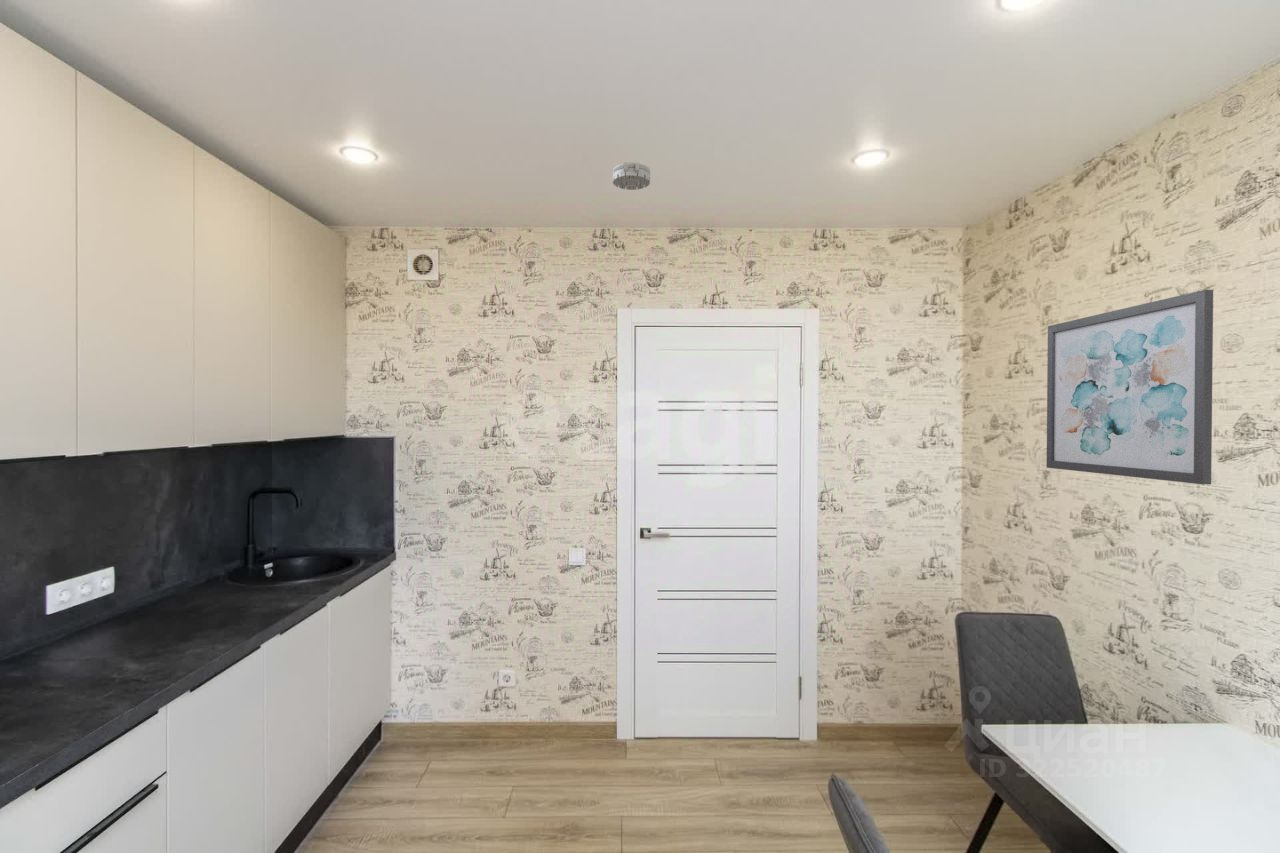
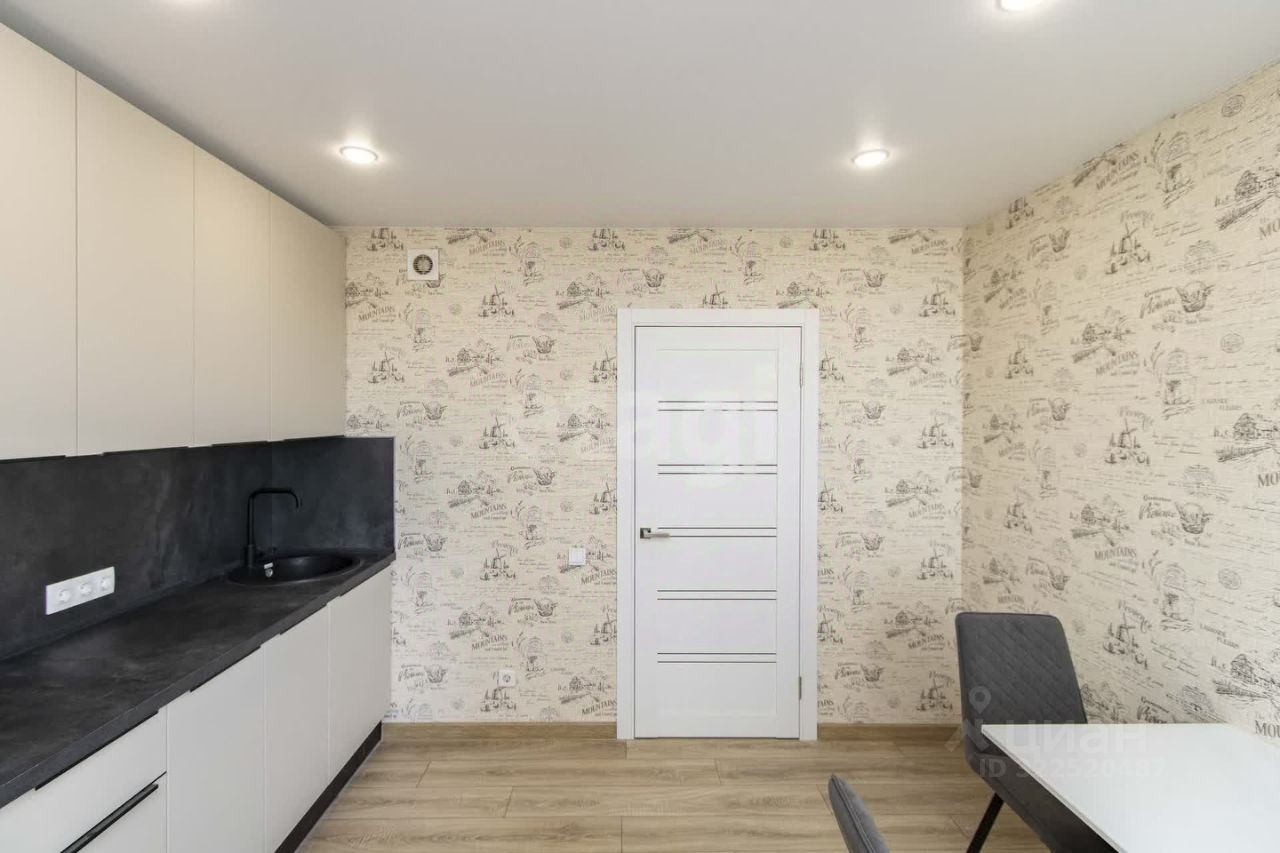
- smoke detector [612,161,651,191]
- wall art [1046,289,1214,485]
